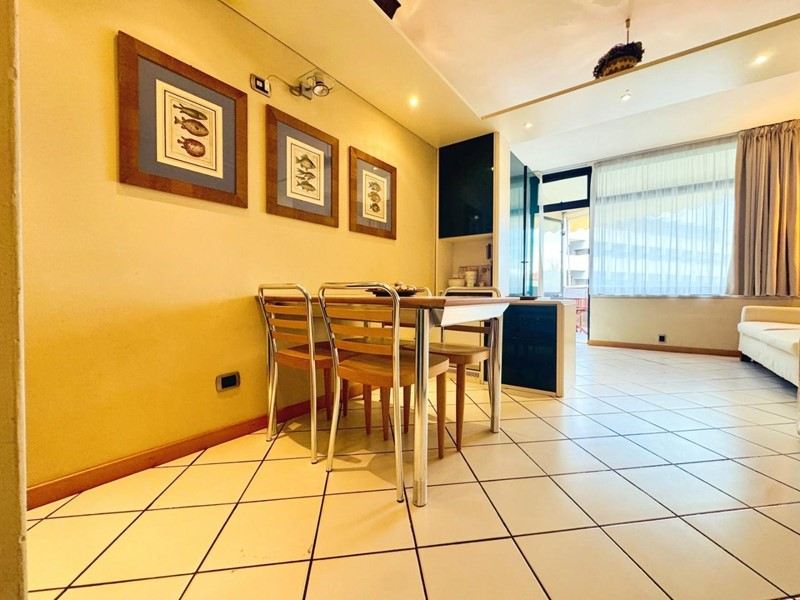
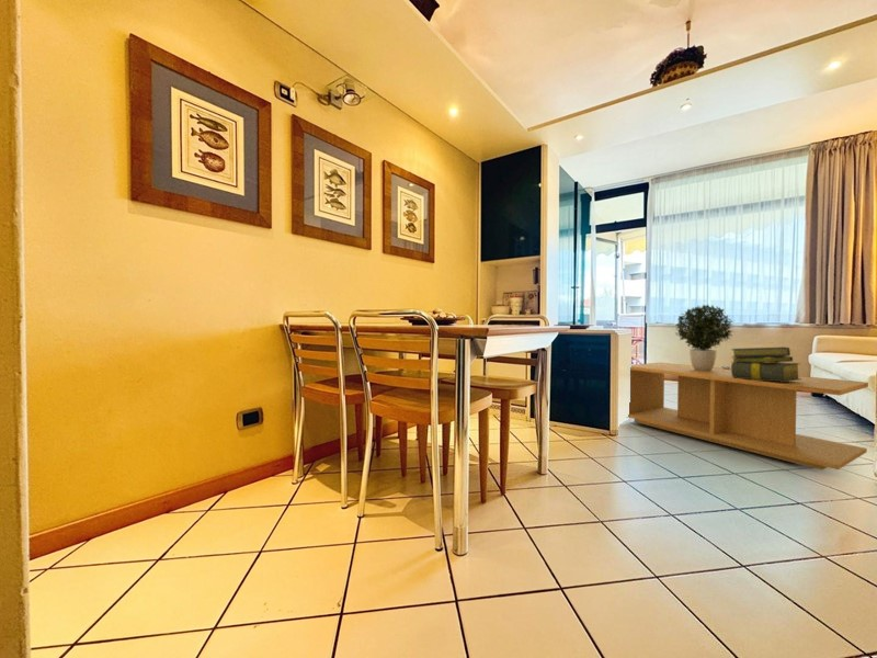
+ potted plant [674,304,734,372]
+ coffee table [627,362,869,472]
+ stack of books [730,345,801,382]
